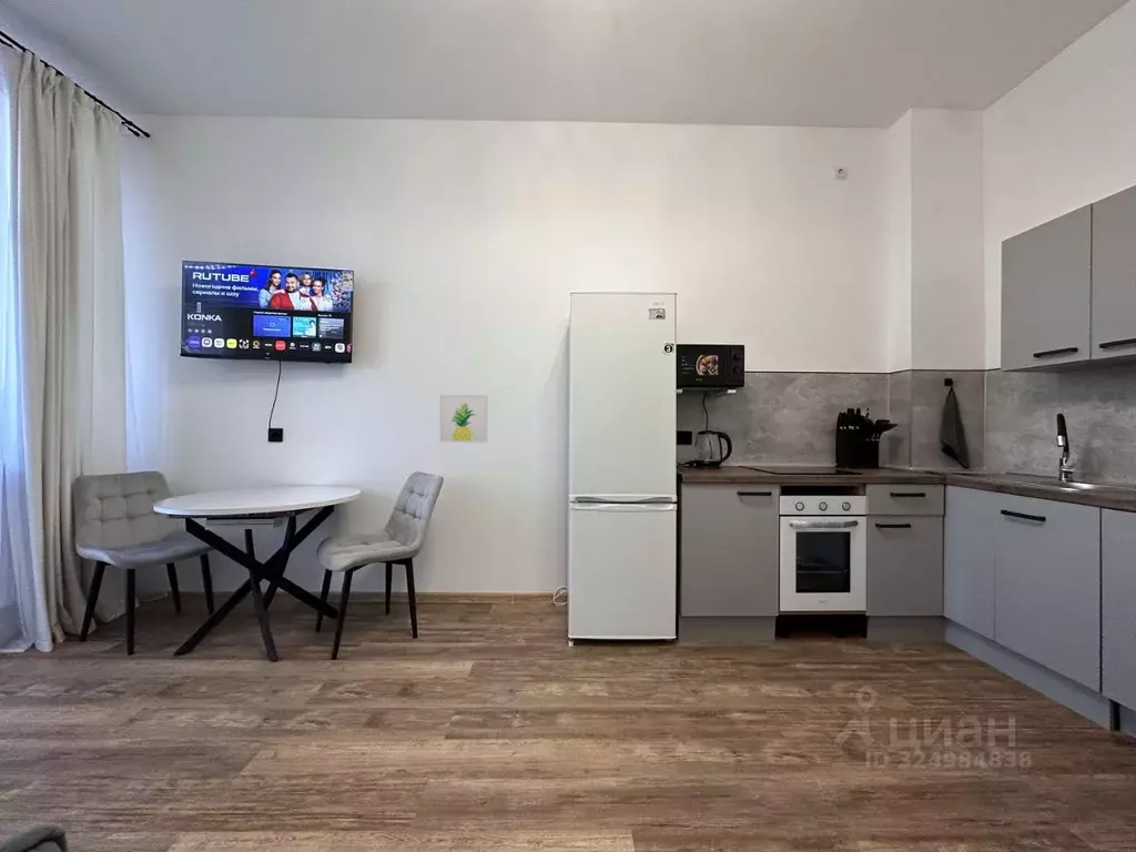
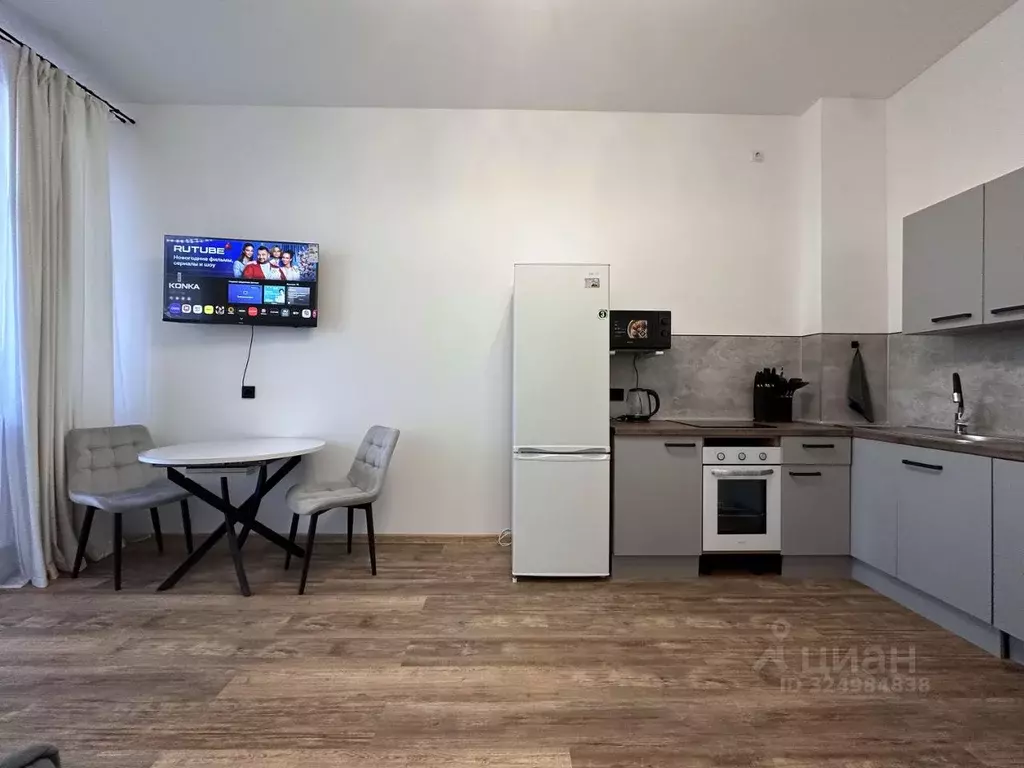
- wall art [438,394,489,444]
